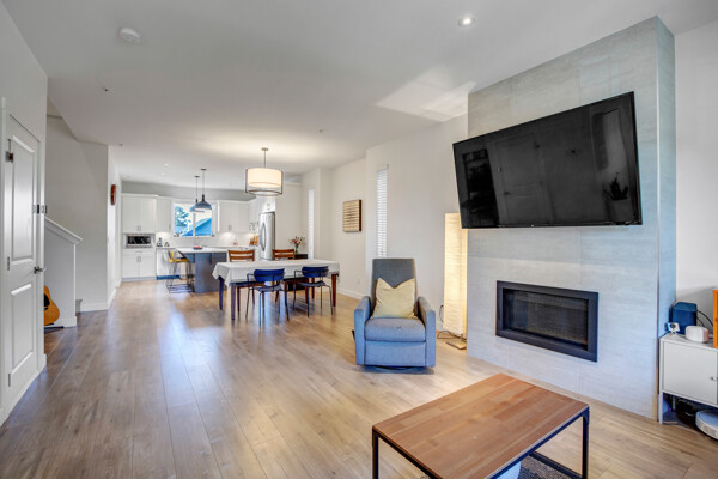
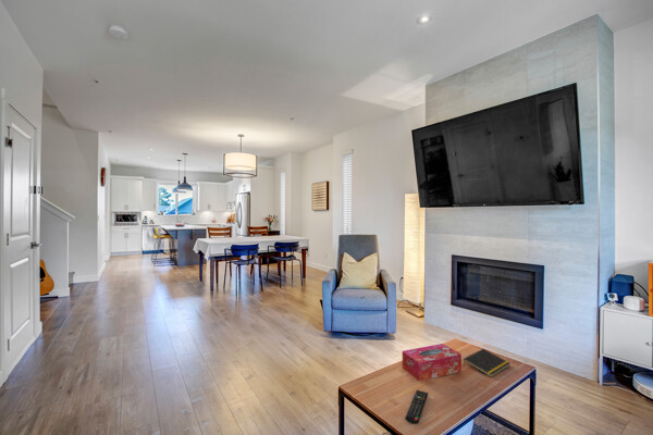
+ remote control [405,389,429,425]
+ tissue box [402,343,463,382]
+ notepad [463,348,512,378]
